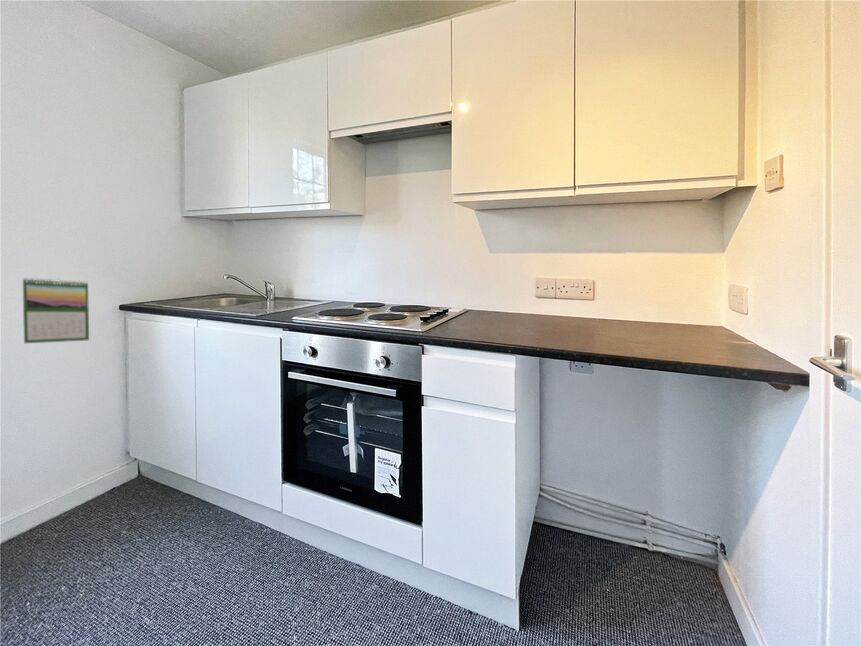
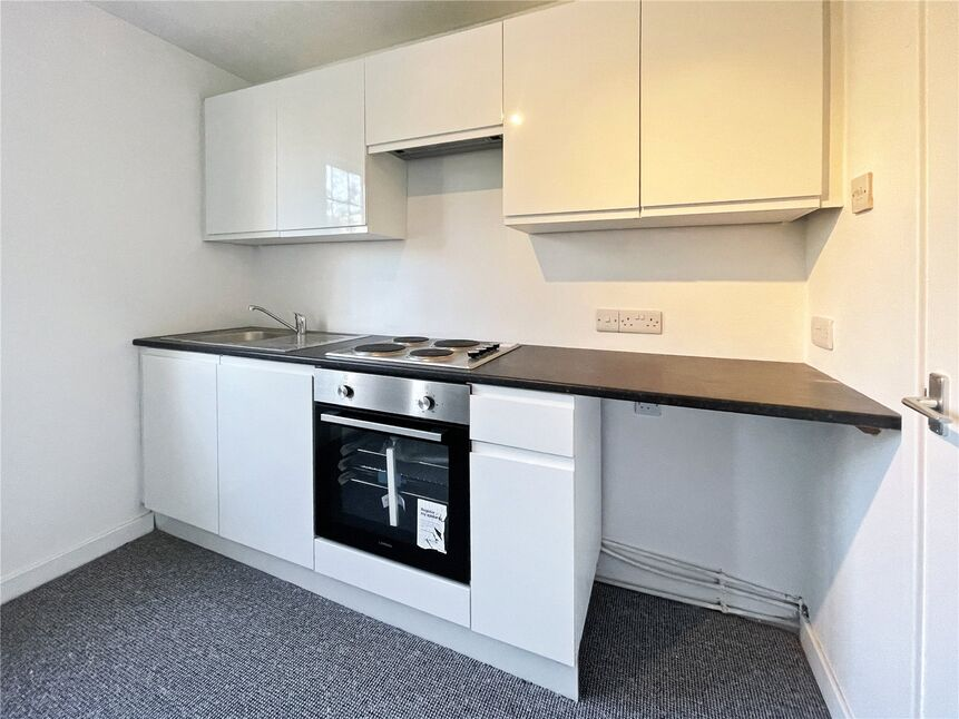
- calendar [22,277,90,344]
